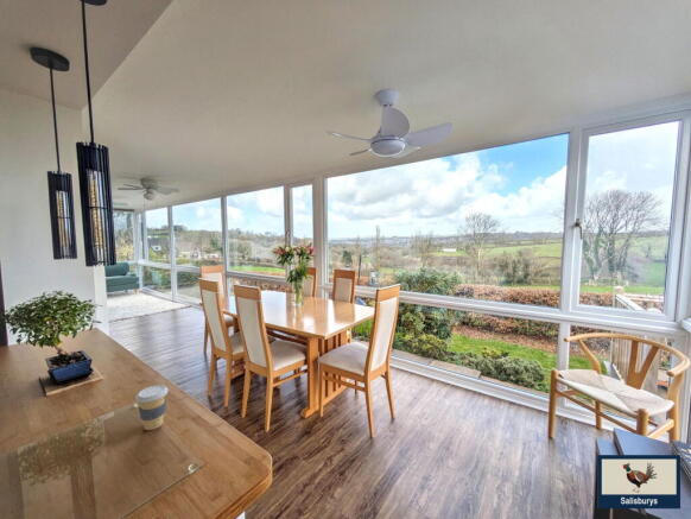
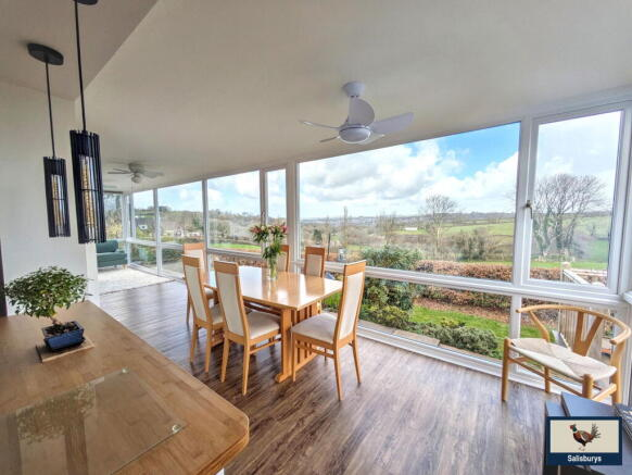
- coffee cup [134,384,169,431]
